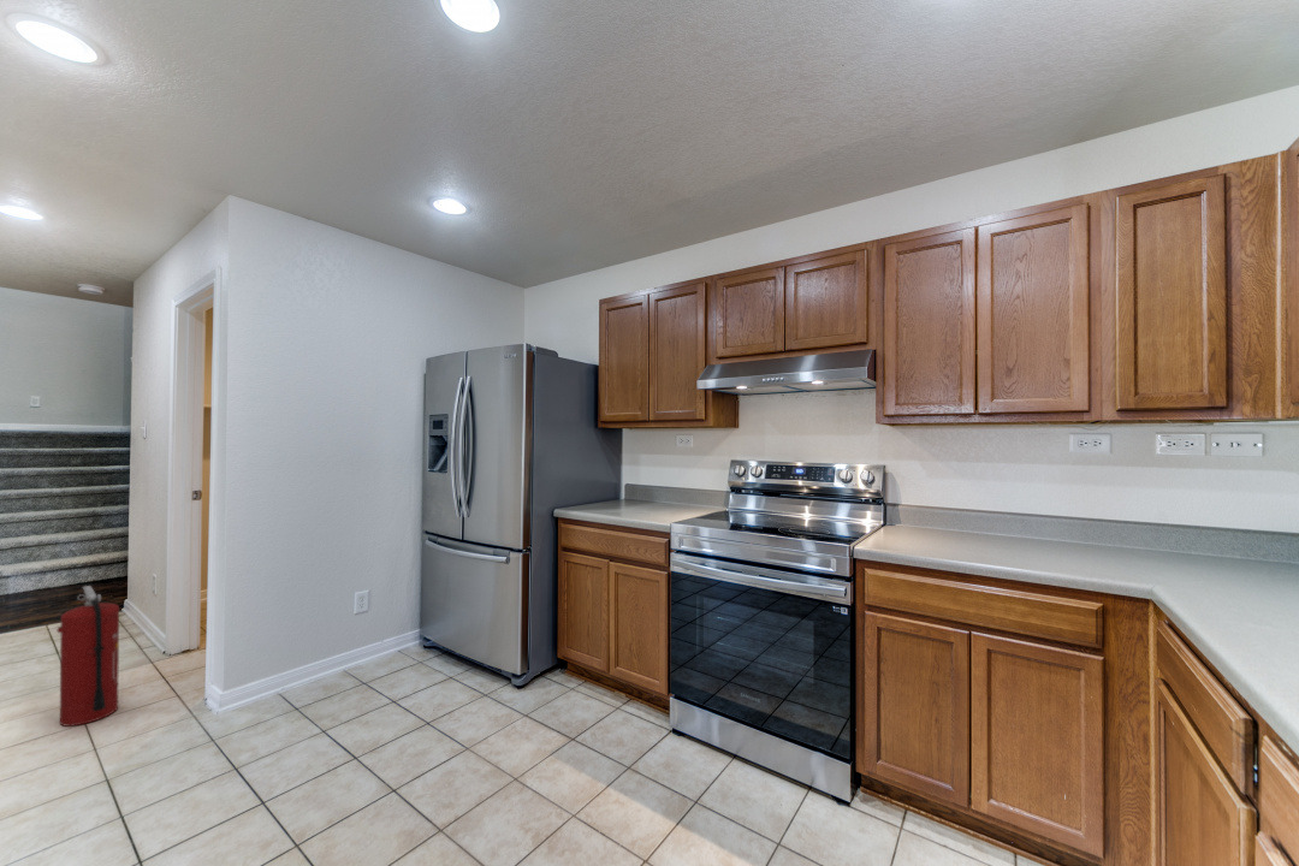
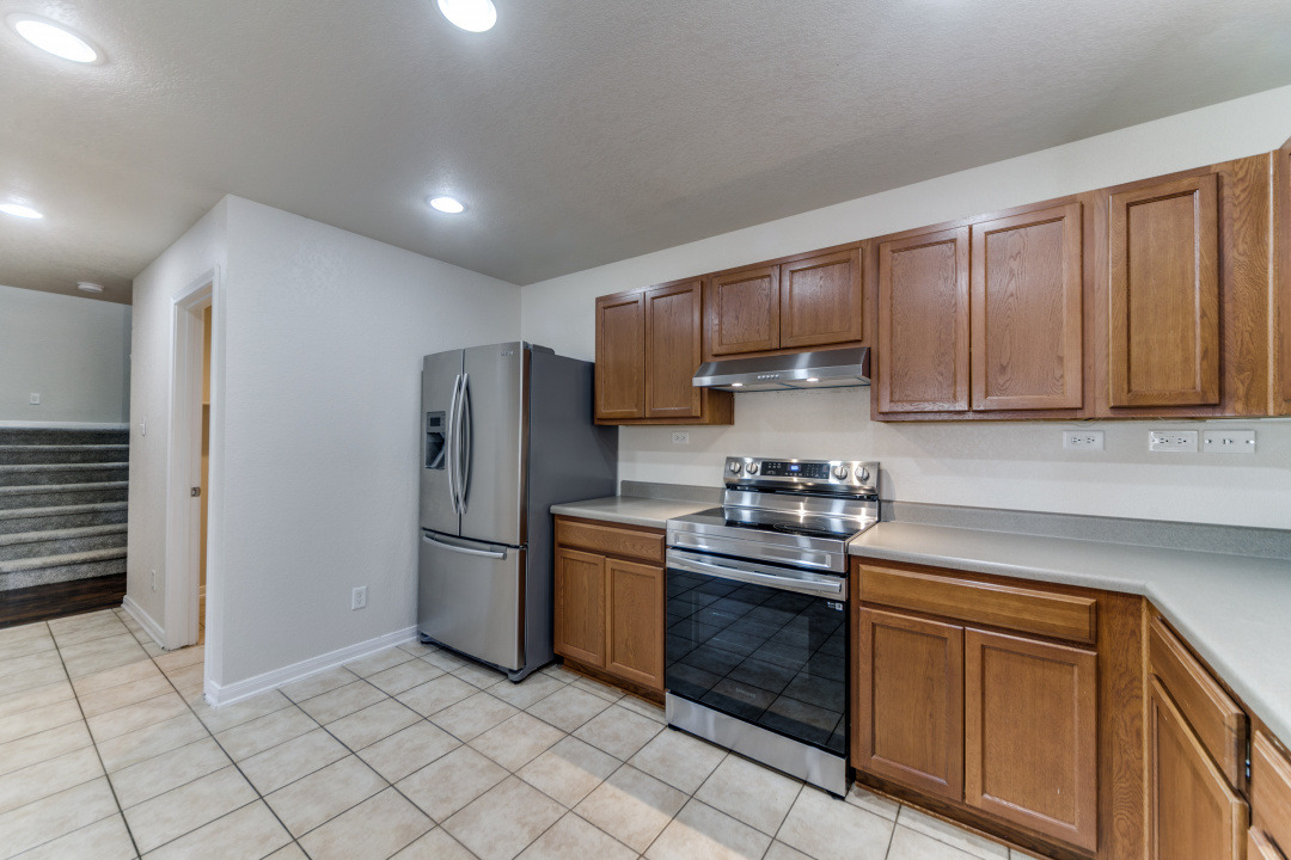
- fire extinguisher [57,585,120,728]
